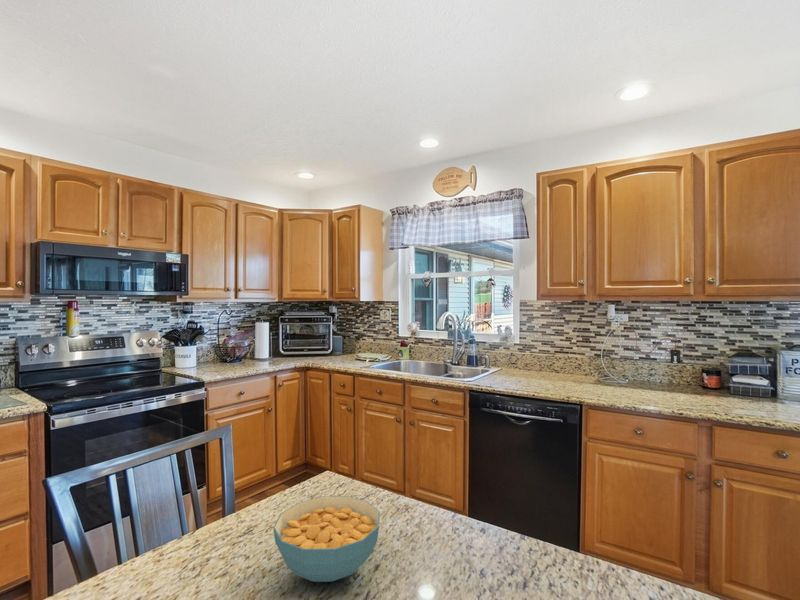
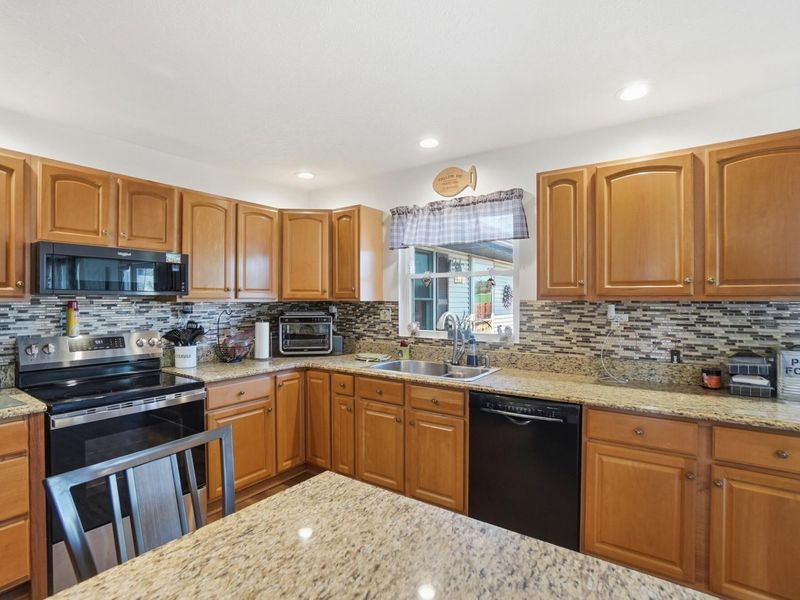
- cereal bowl [272,495,381,583]
